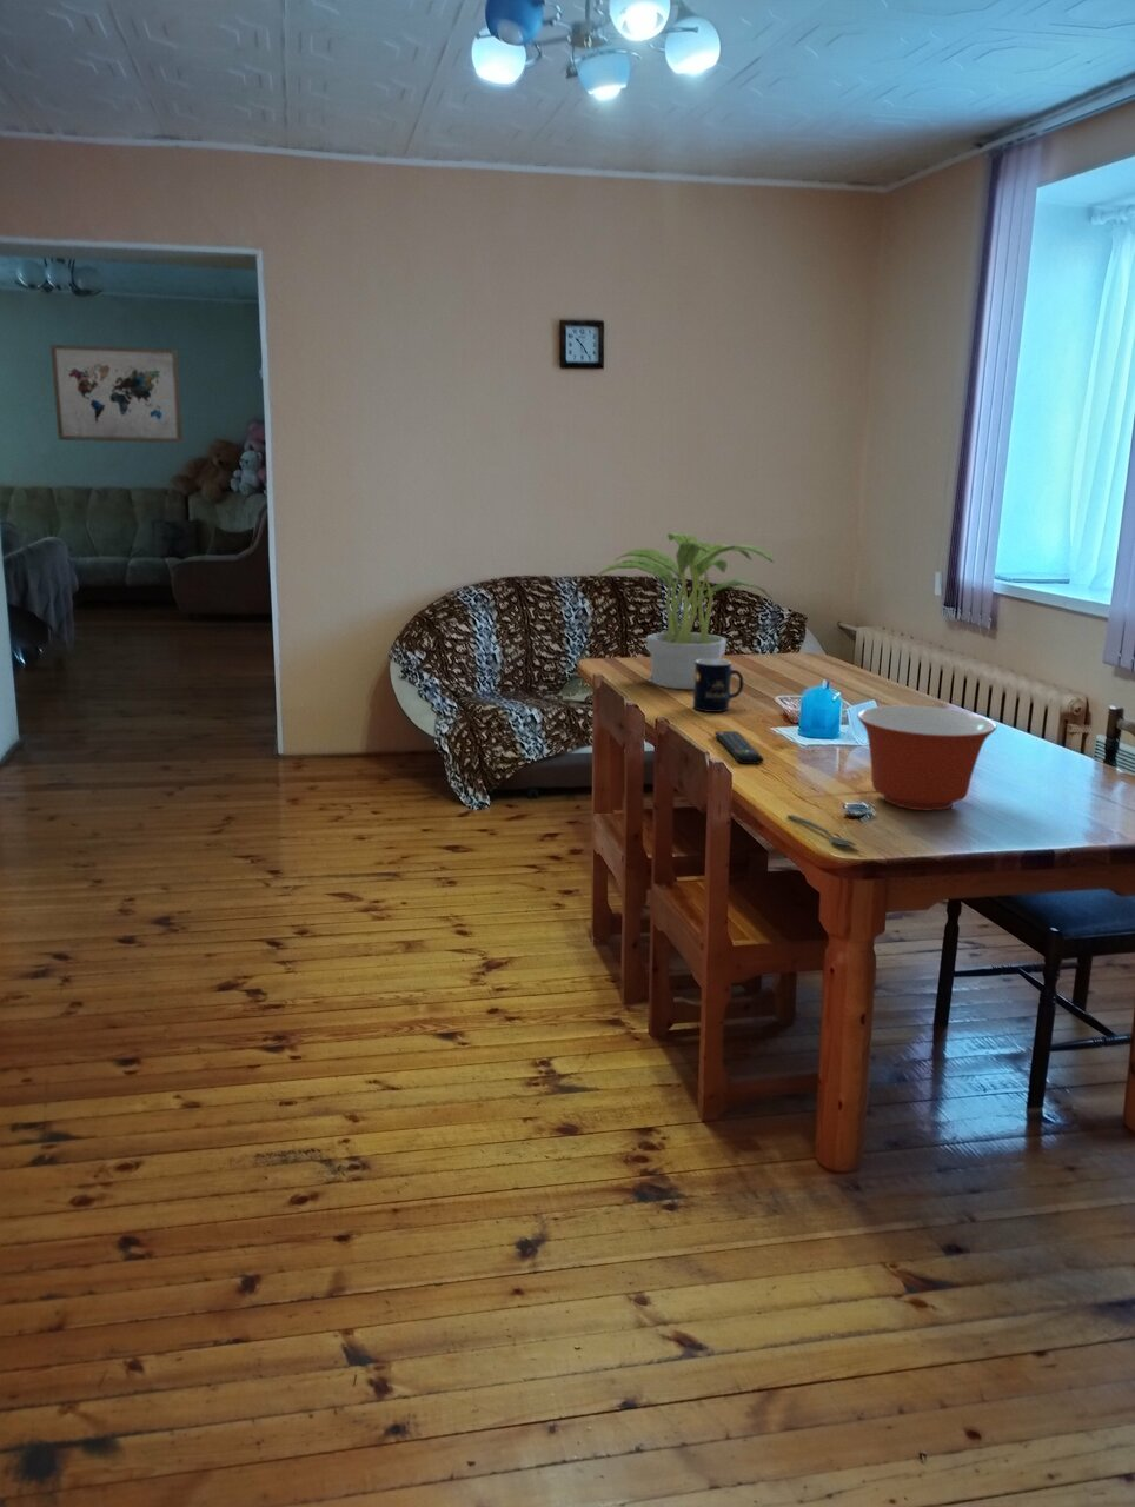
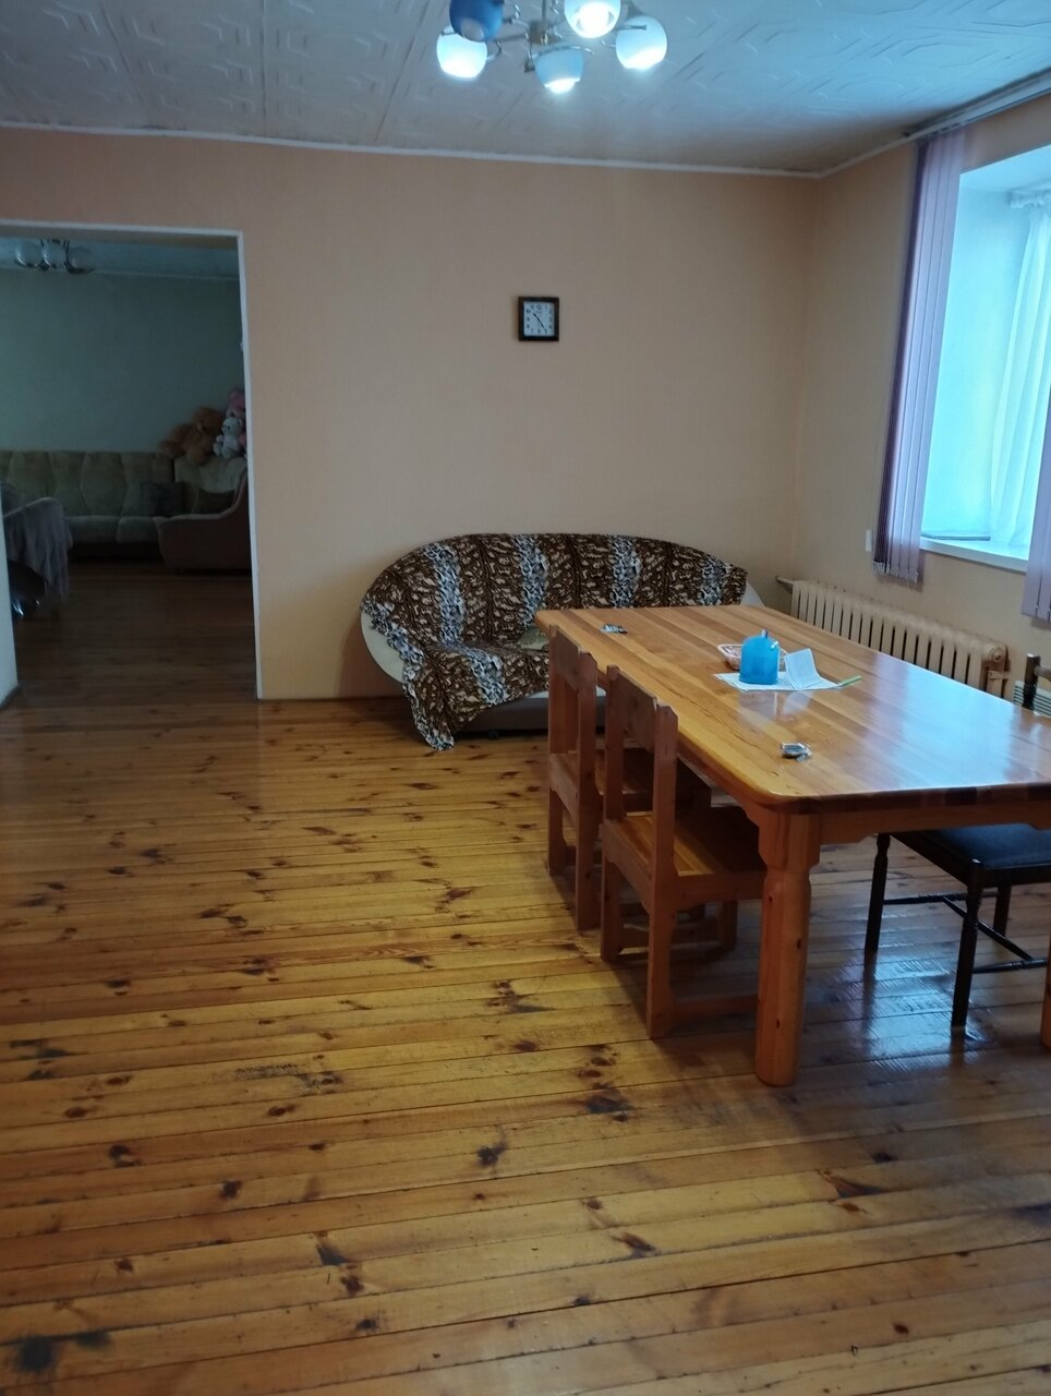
- mixing bowl [856,705,997,811]
- potted plant [596,532,775,690]
- remote control [713,730,764,765]
- spoon [787,813,857,848]
- mug [693,658,744,713]
- wall art [49,343,184,444]
